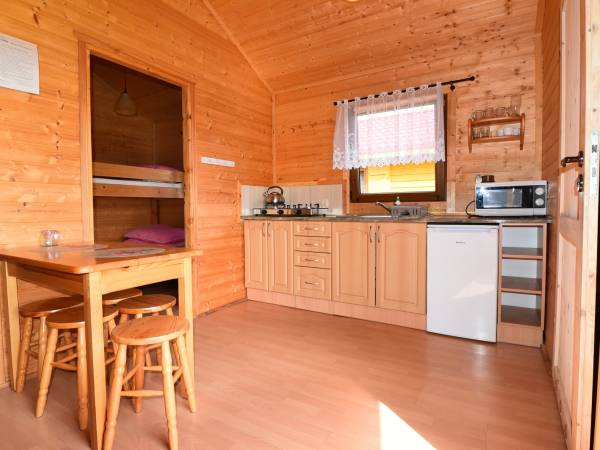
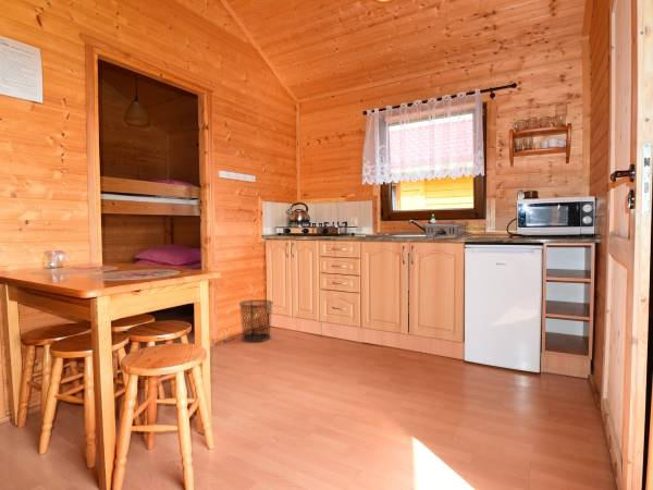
+ waste bin [238,298,274,343]
